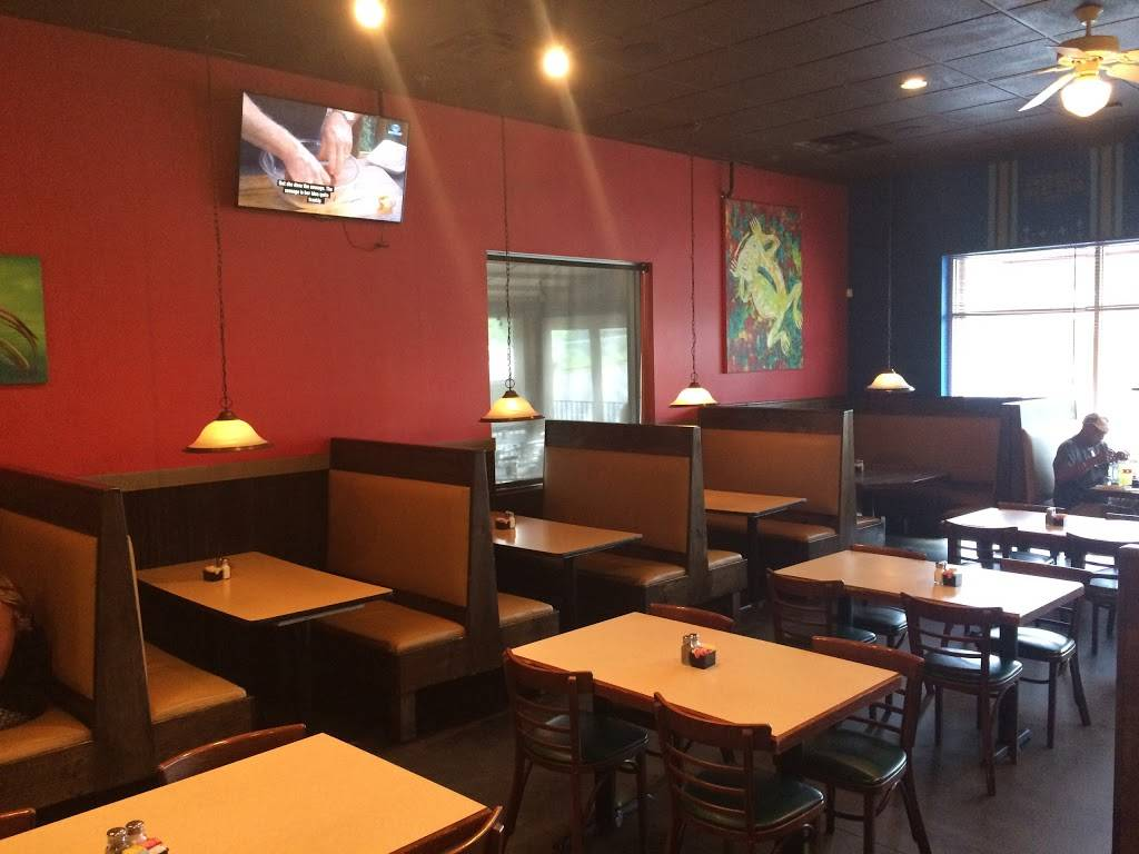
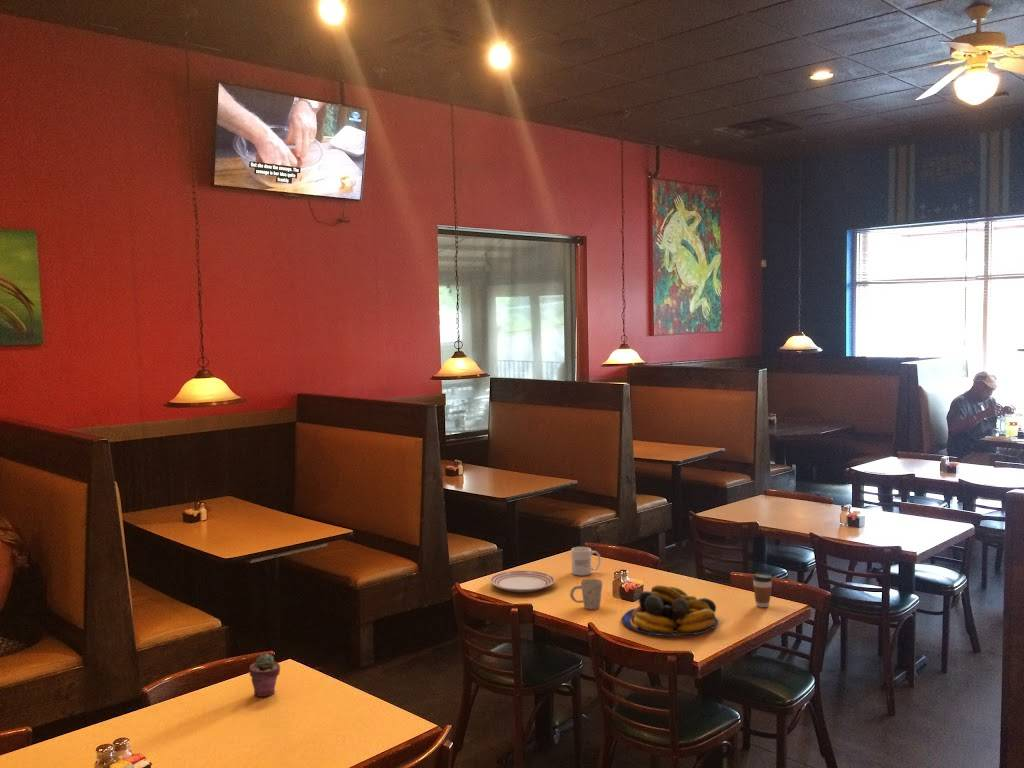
+ coffee cup [752,572,773,608]
+ fruit bowl [621,584,719,638]
+ dinner plate [489,569,556,593]
+ potted succulent [248,652,281,698]
+ mug [570,546,601,577]
+ mug [569,578,603,610]
